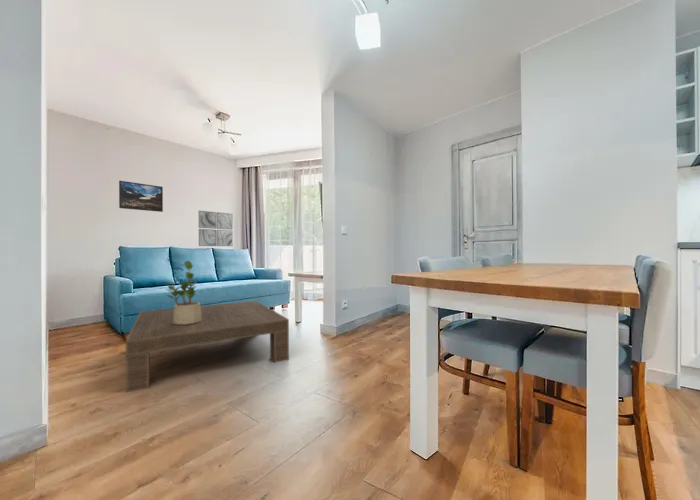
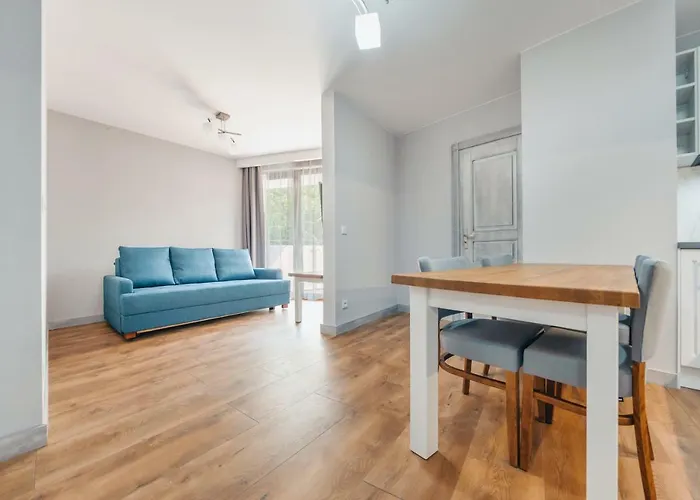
- coffee table [125,300,290,393]
- wall art [198,210,234,247]
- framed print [118,180,164,213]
- potted plant [164,260,201,324]
